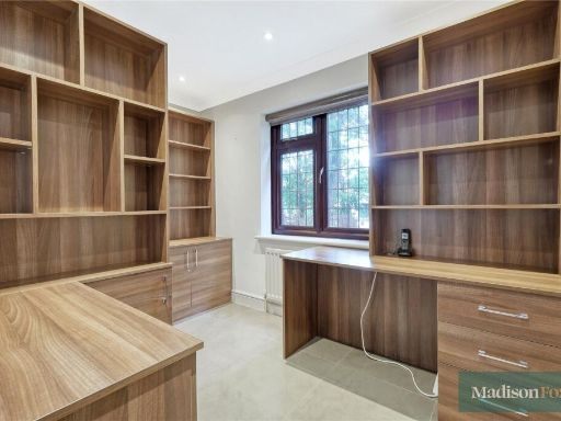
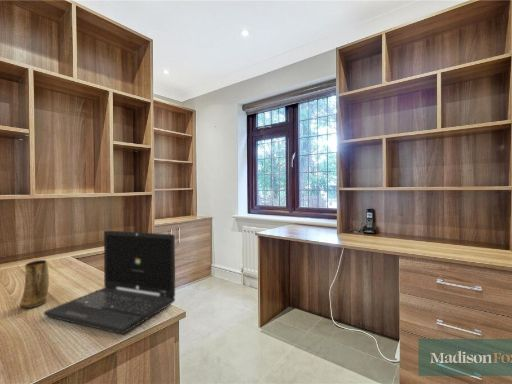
+ laptop [43,230,176,335]
+ mug [19,259,50,309]
